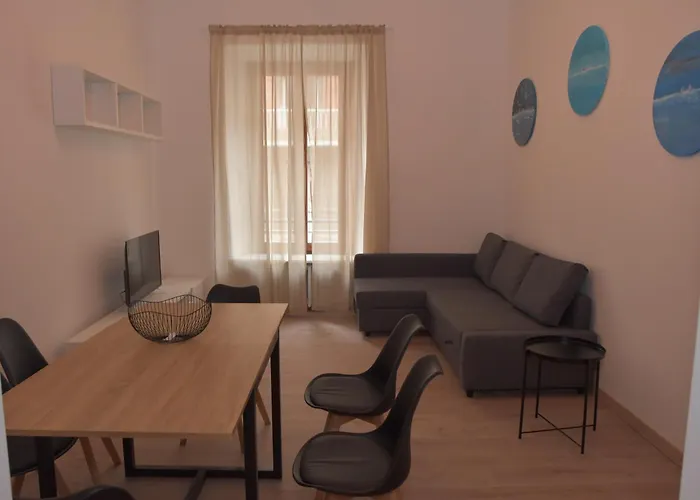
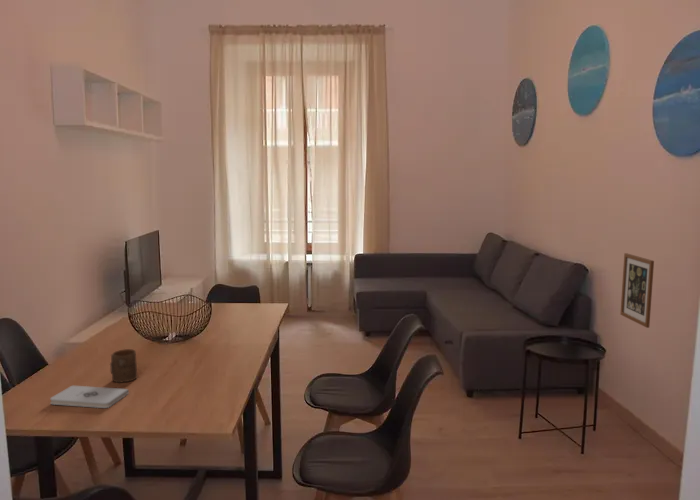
+ cup [109,348,138,384]
+ wall art [619,252,655,329]
+ notepad [49,385,129,409]
